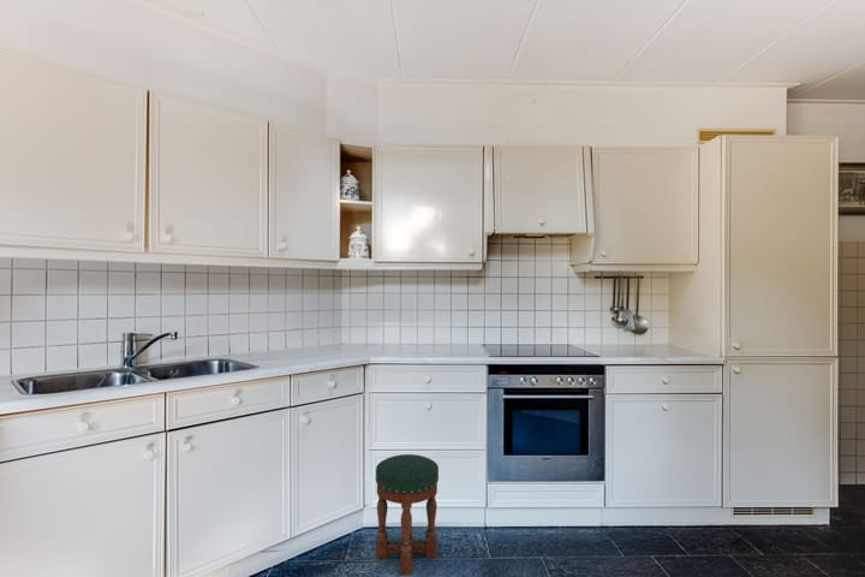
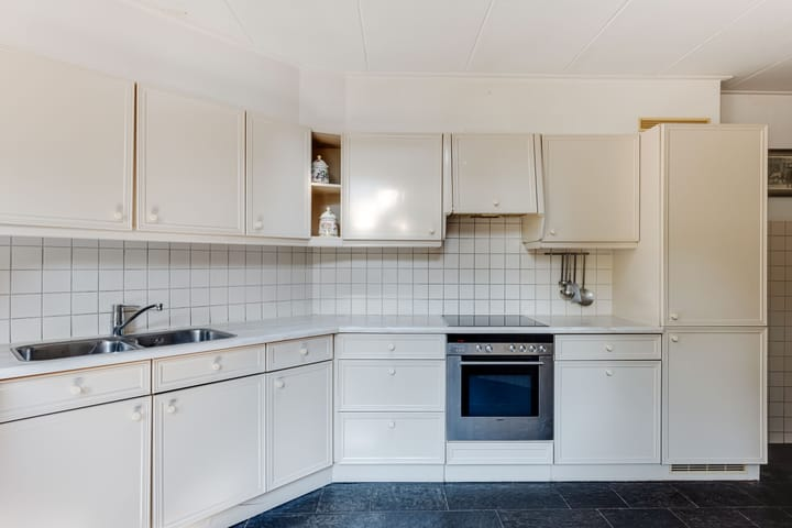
- stool [375,453,440,576]
